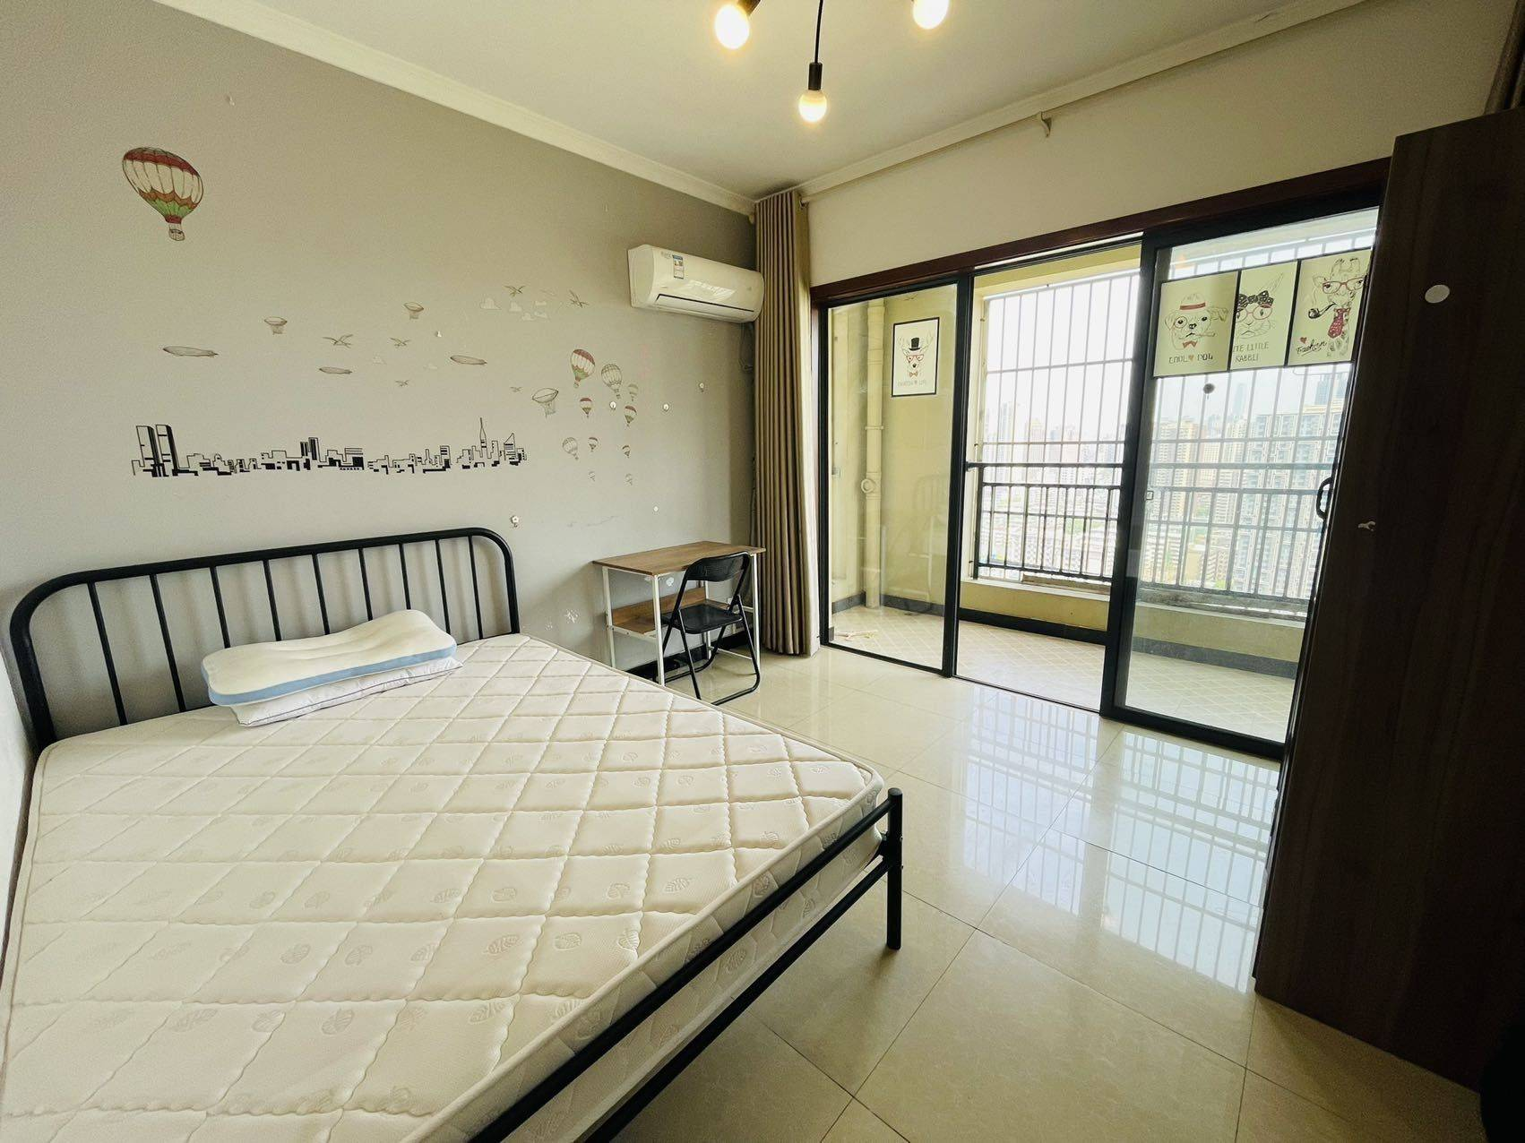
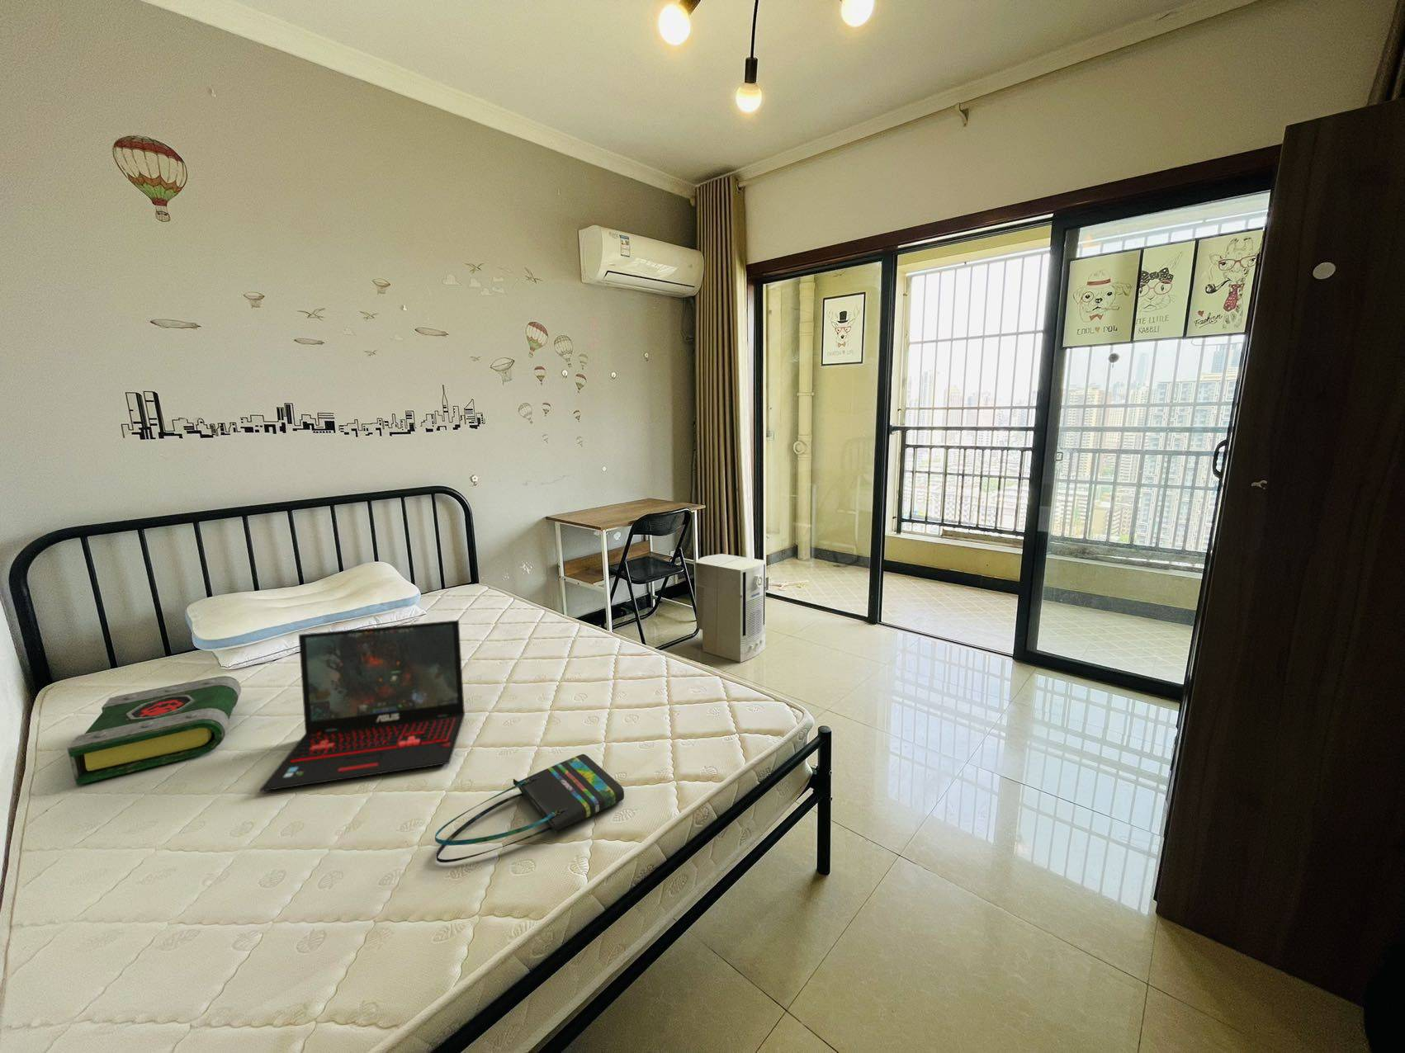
+ laptop [259,619,466,792]
+ tote bag [434,753,625,863]
+ air purifier [695,553,767,663]
+ book [66,675,242,785]
